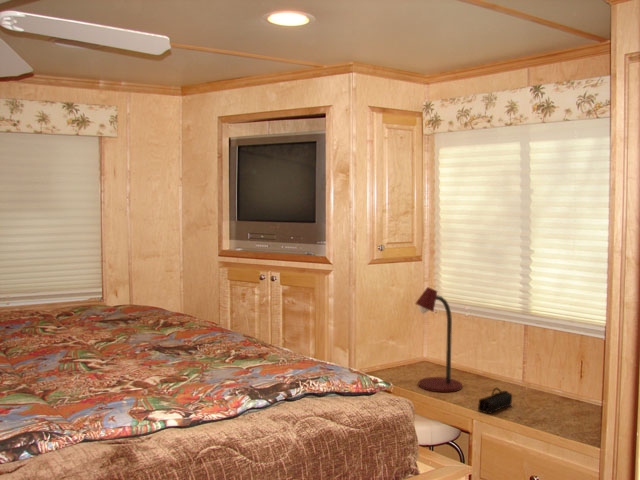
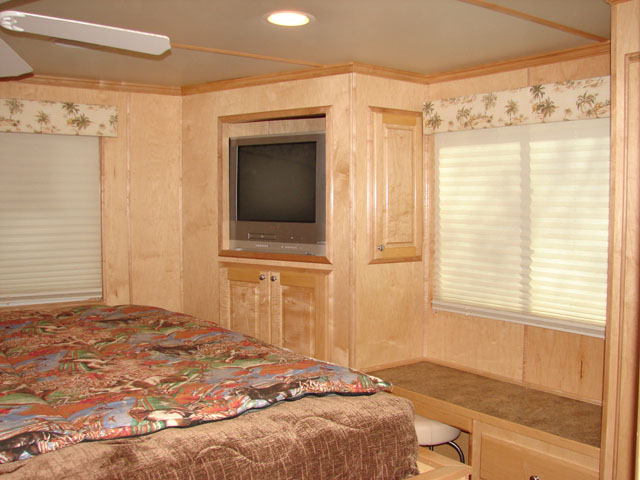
- desk lamp [414,286,463,393]
- pencil case [477,387,513,415]
